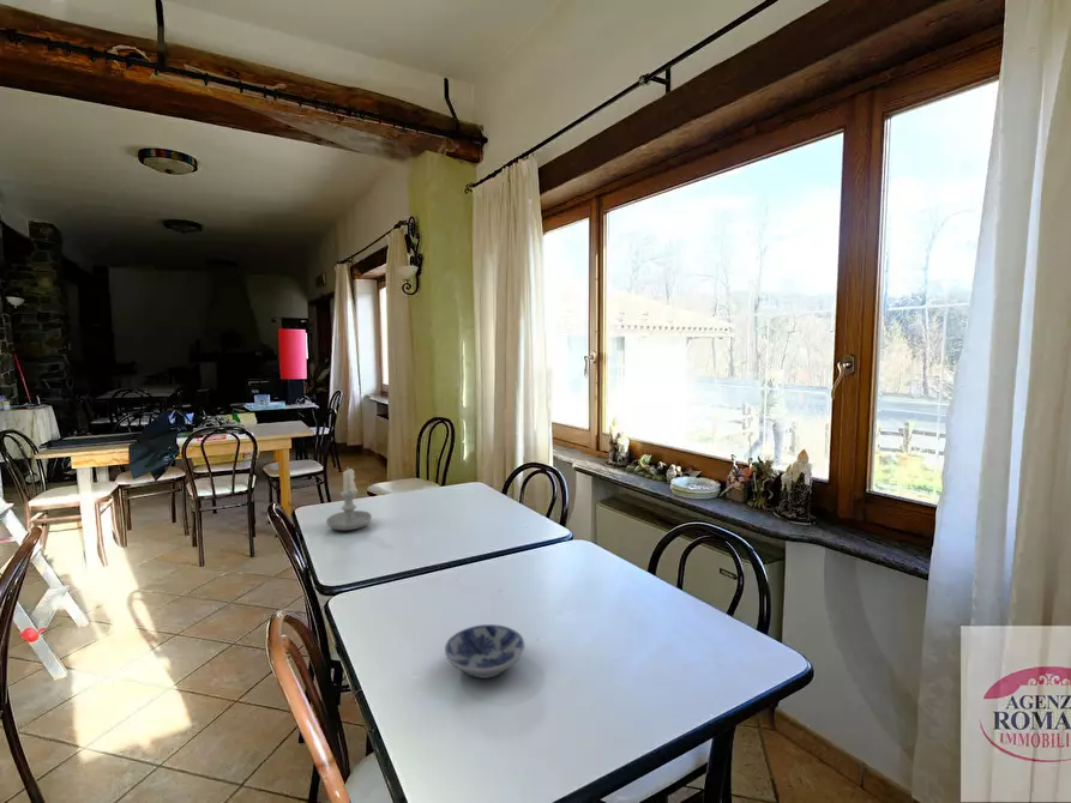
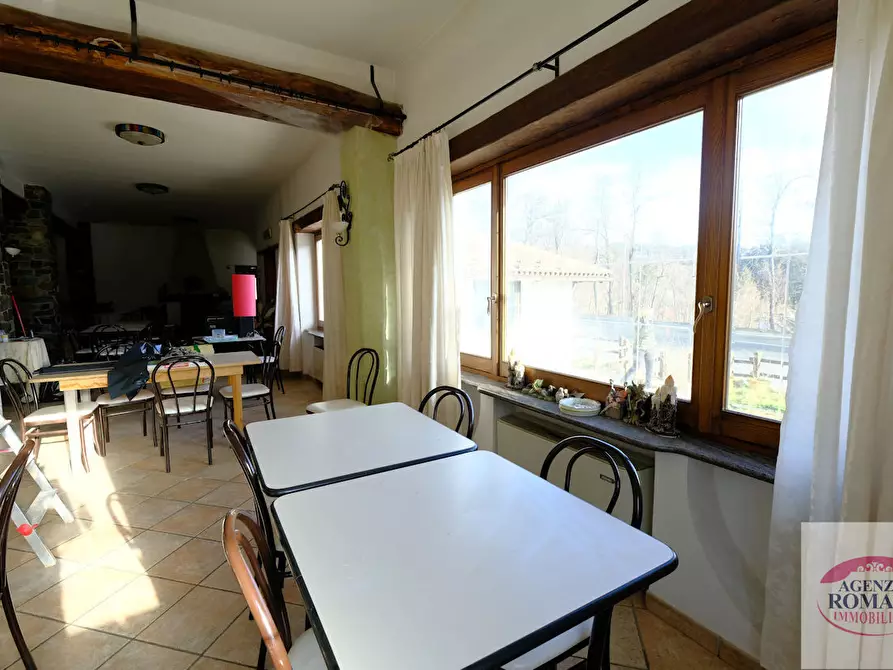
- candle [325,467,373,531]
- bowl [444,623,525,680]
